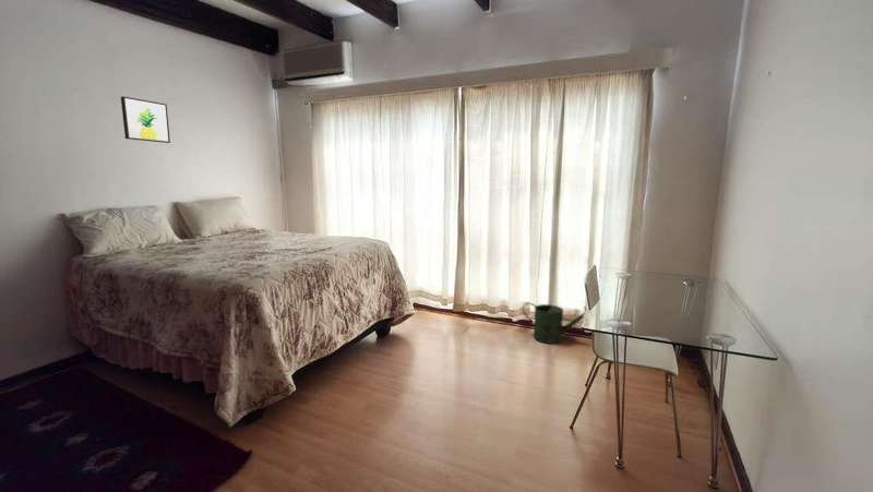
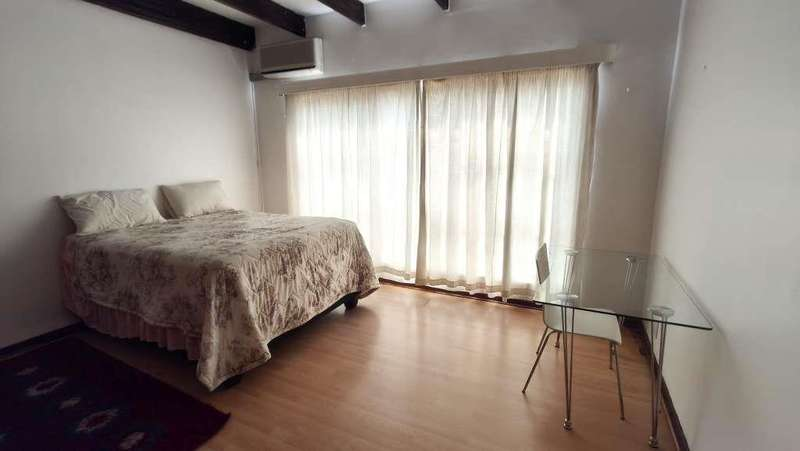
- watering can [522,302,587,345]
- wall art [120,95,171,144]
